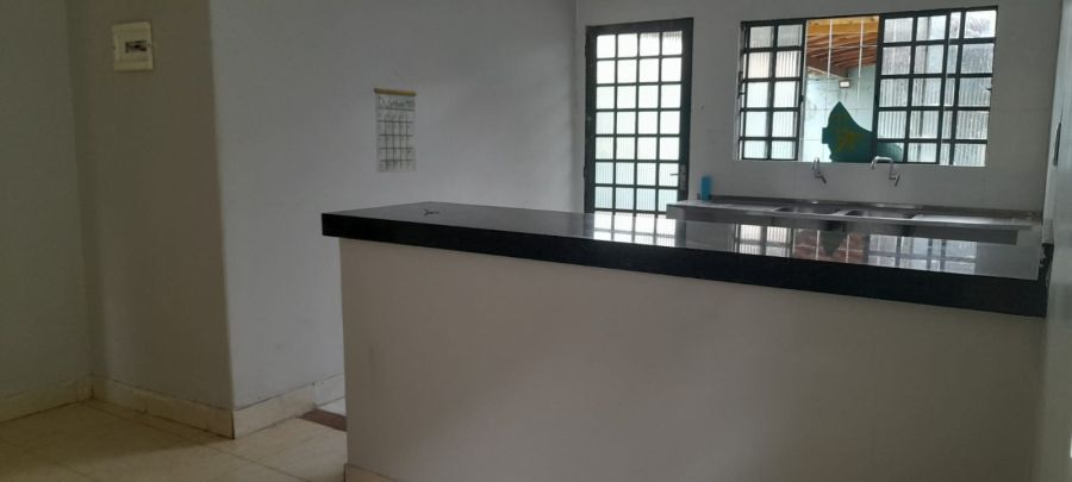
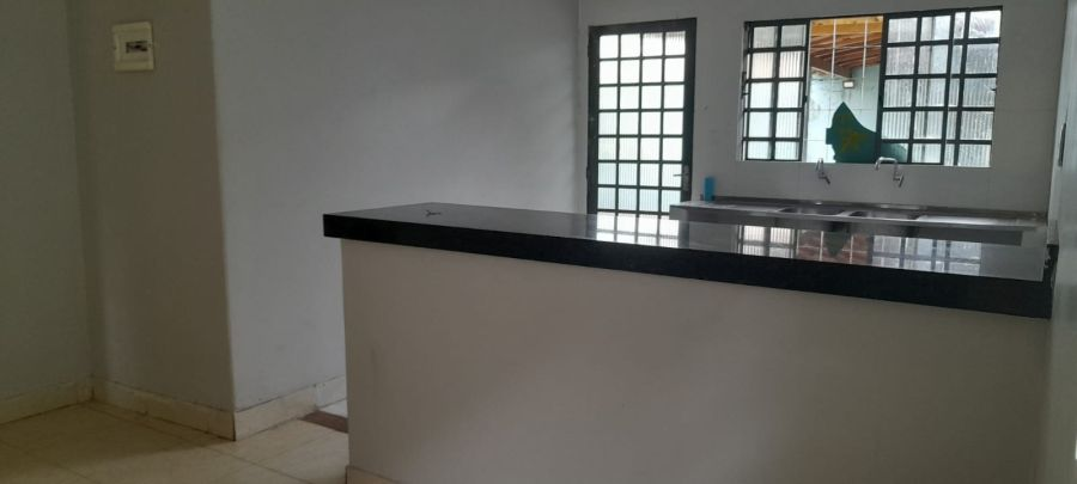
- calendar [373,71,418,174]
